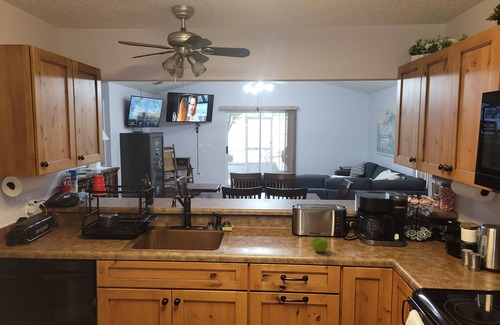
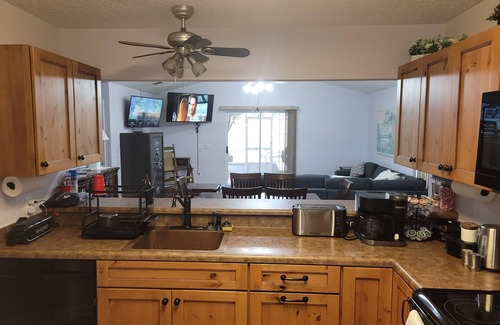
- fruit [306,234,329,253]
